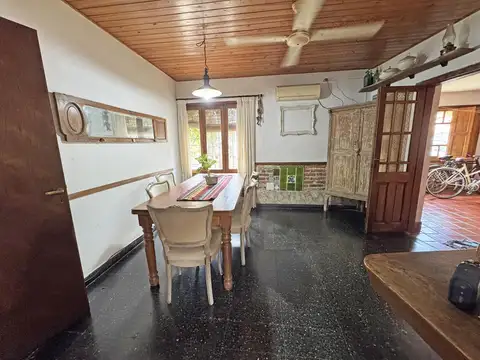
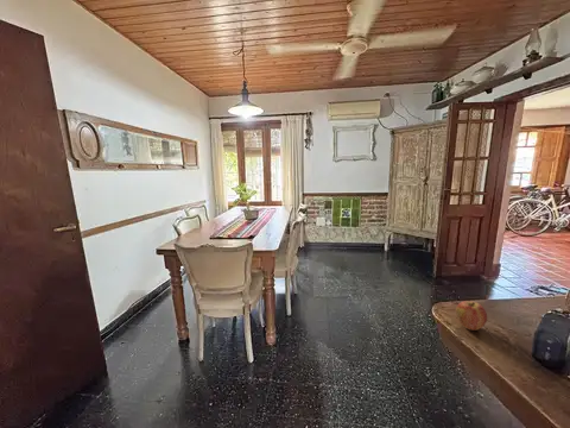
+ apple [455,301,488,332]
